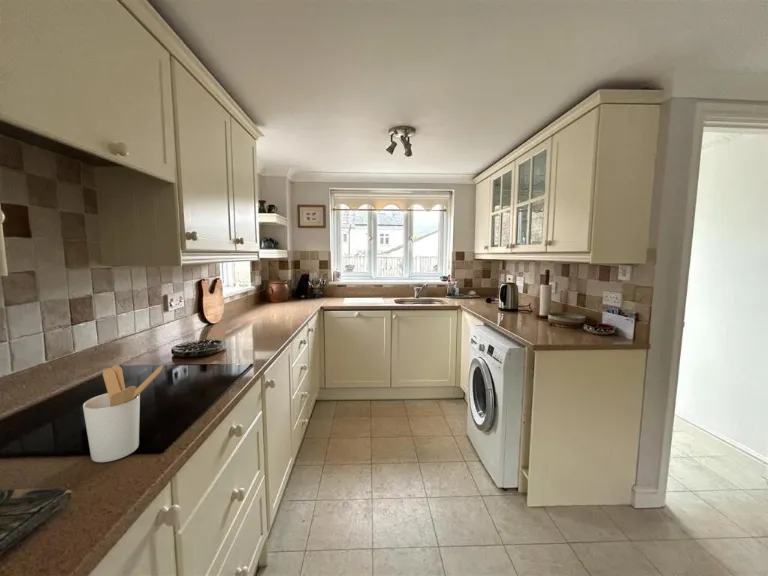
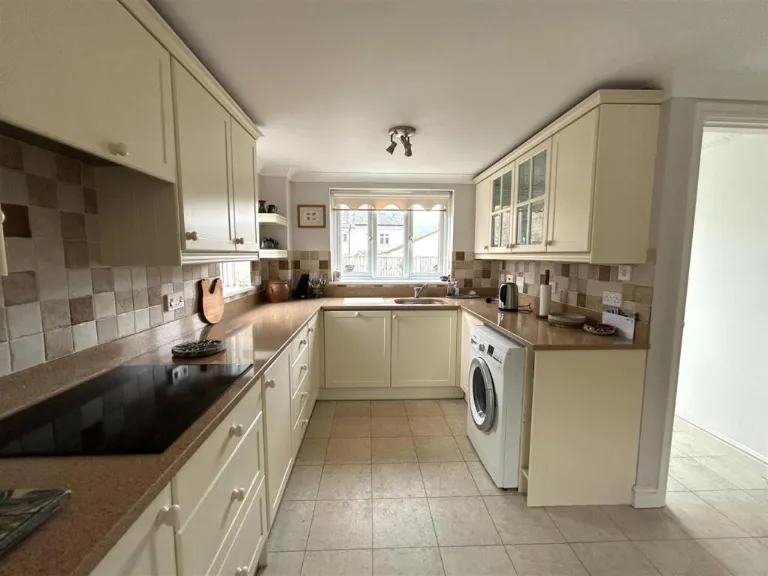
- utensil holder [82,365,164,463]
